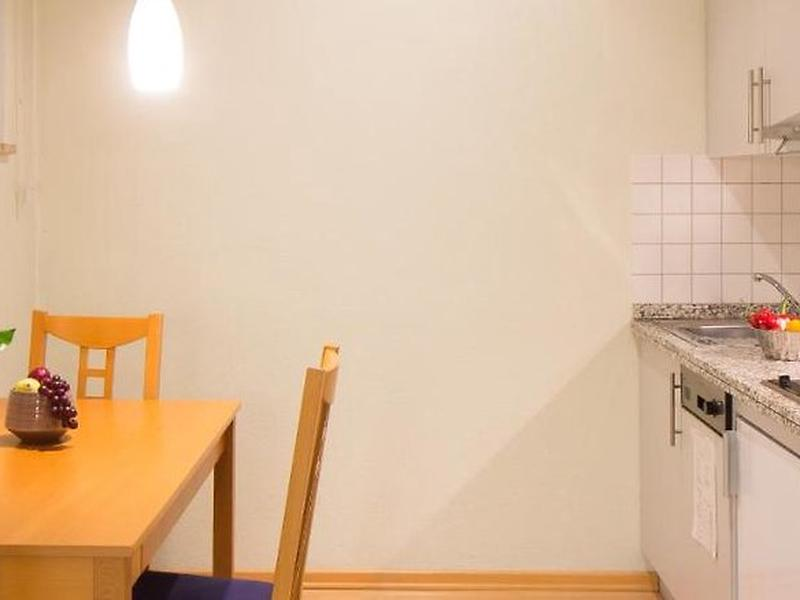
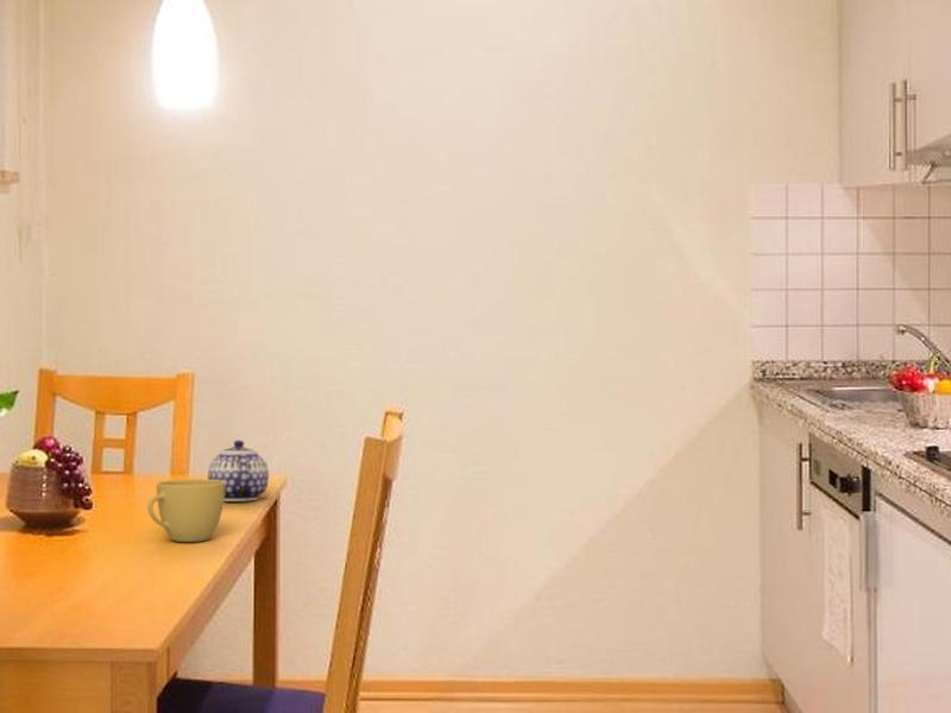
+ teapot [207,440,270,503]
+ cup [146,478,225,543]
